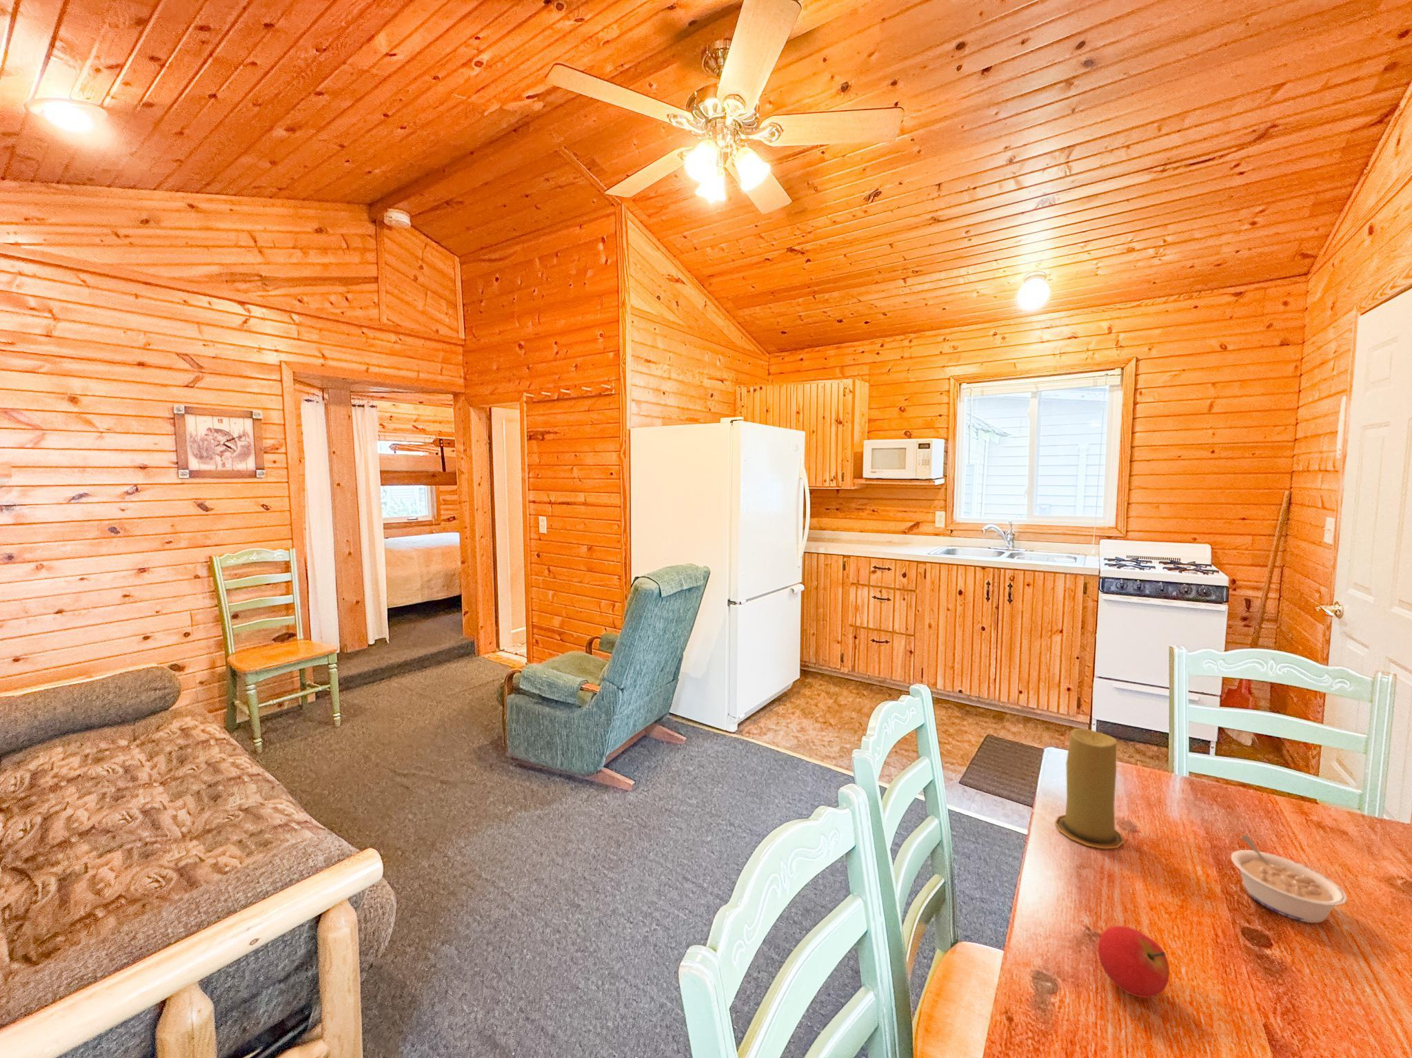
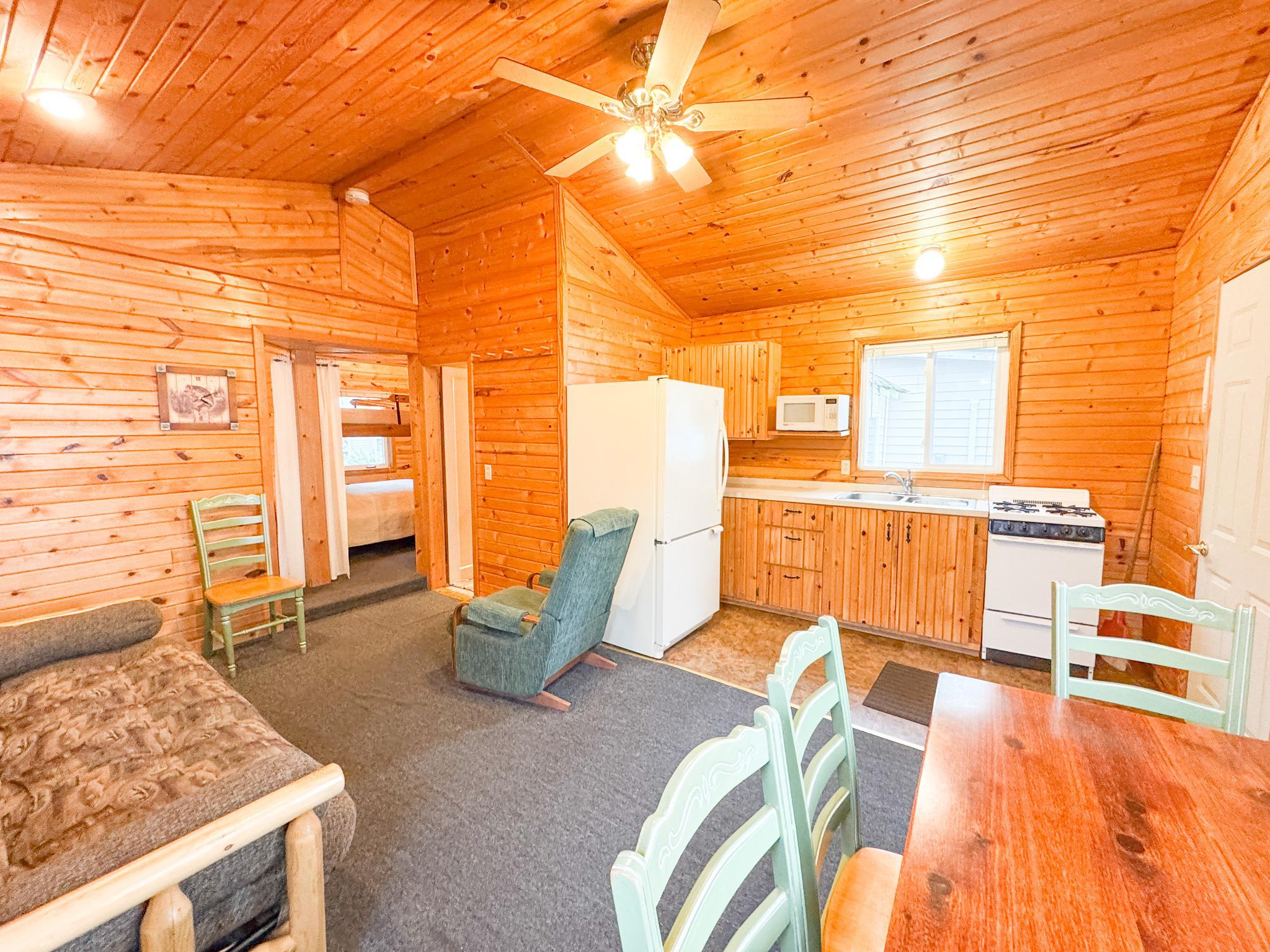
- fruit [1097,925,1170,999]
- candle [1054,728,1124,850]
- legume [1231,835,1348,924]
